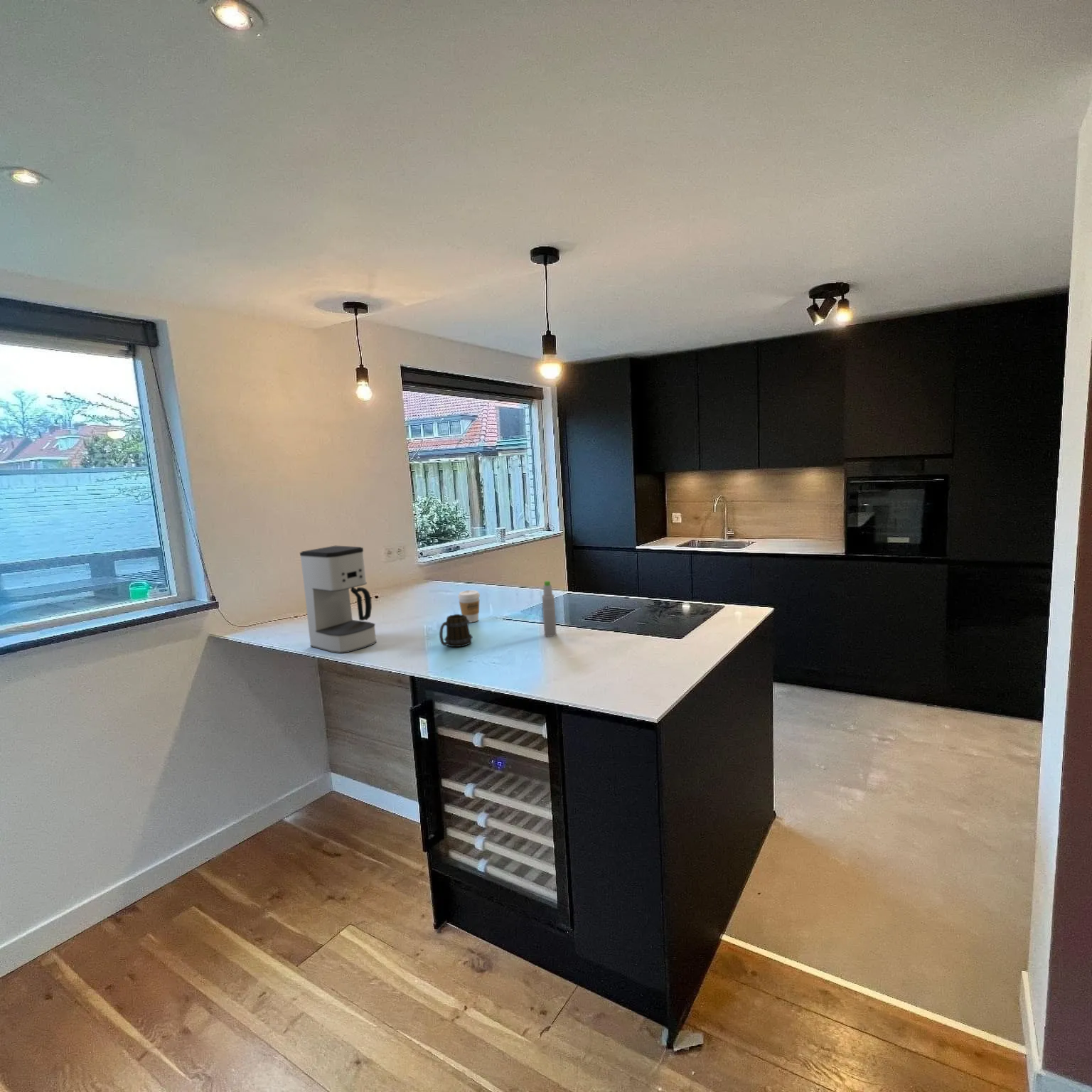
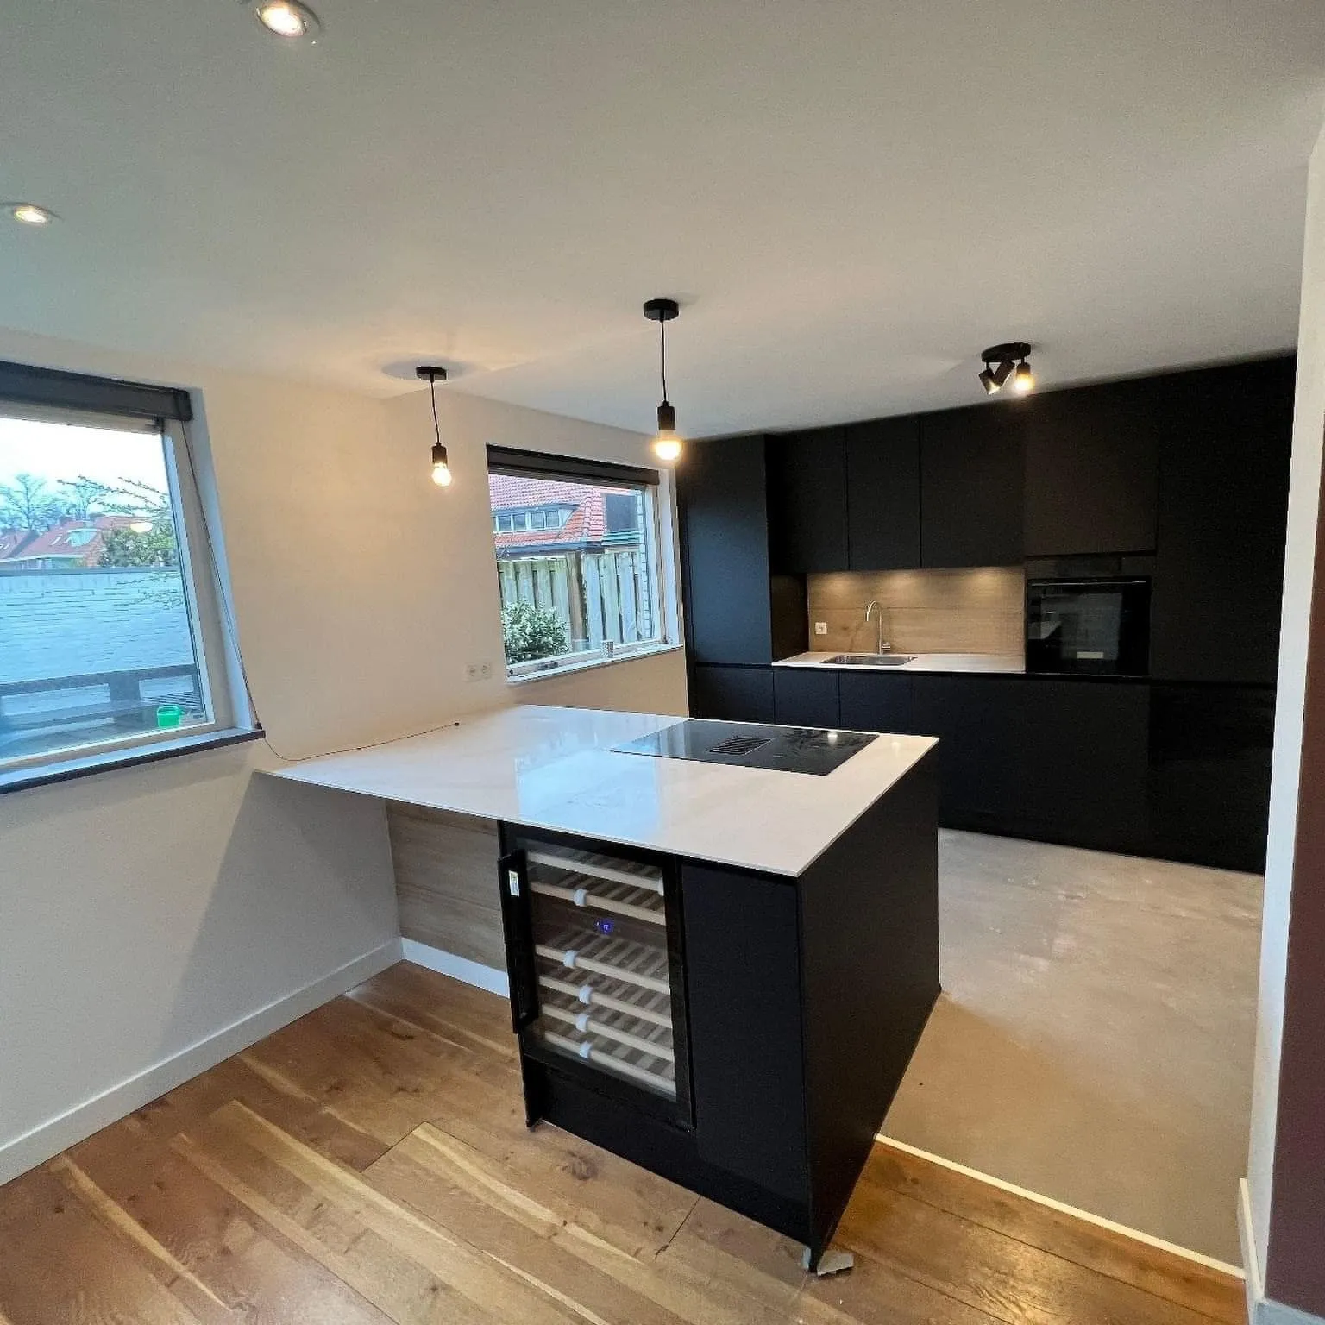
- coffee maker [299,545,378,654]
- bottle [541,580,557,638]
- mug [439,614,473,648]
- coffee cup [457,589,481,623]
